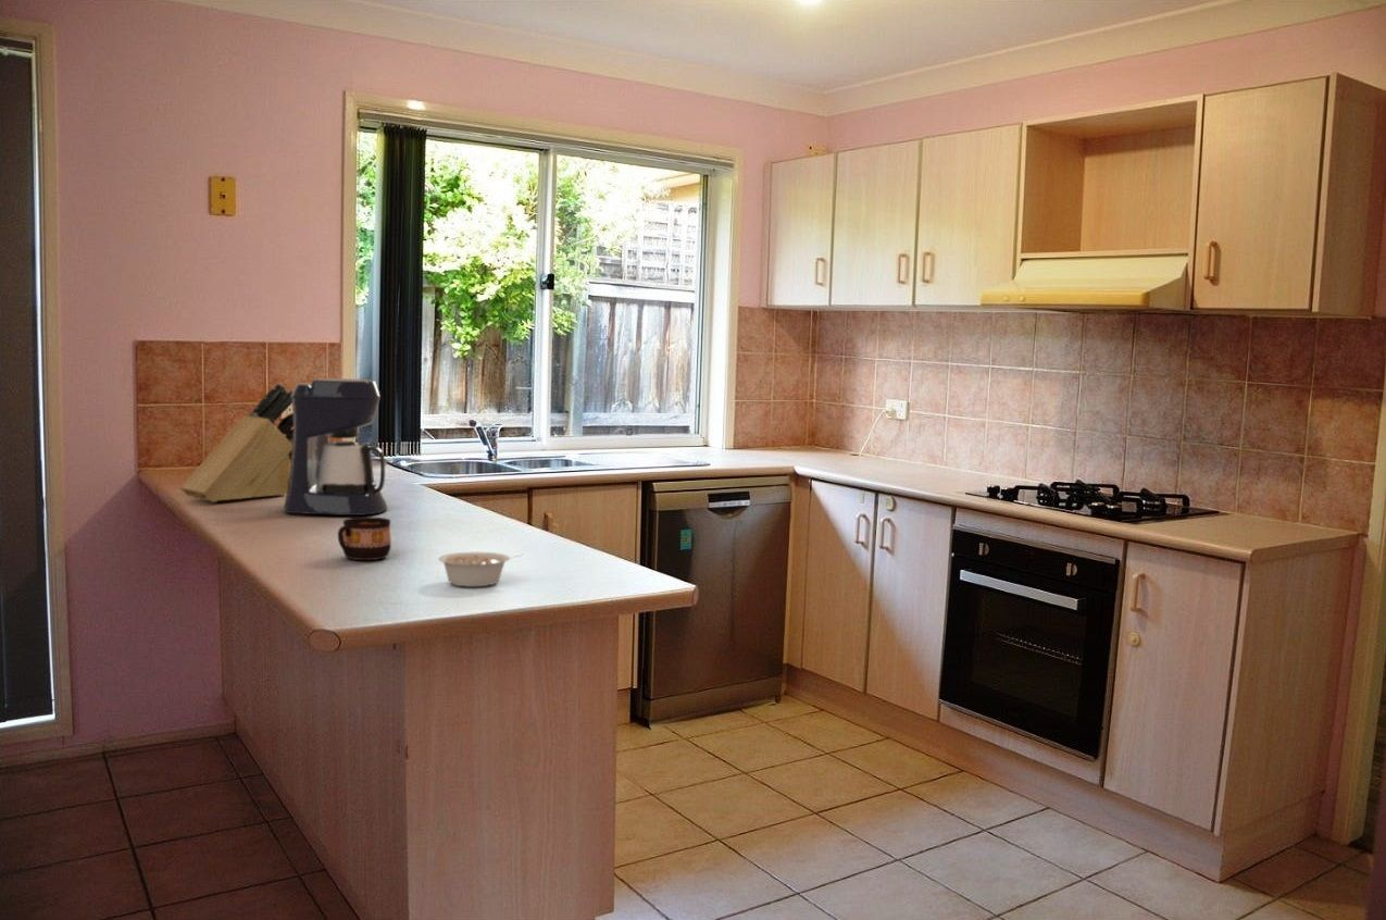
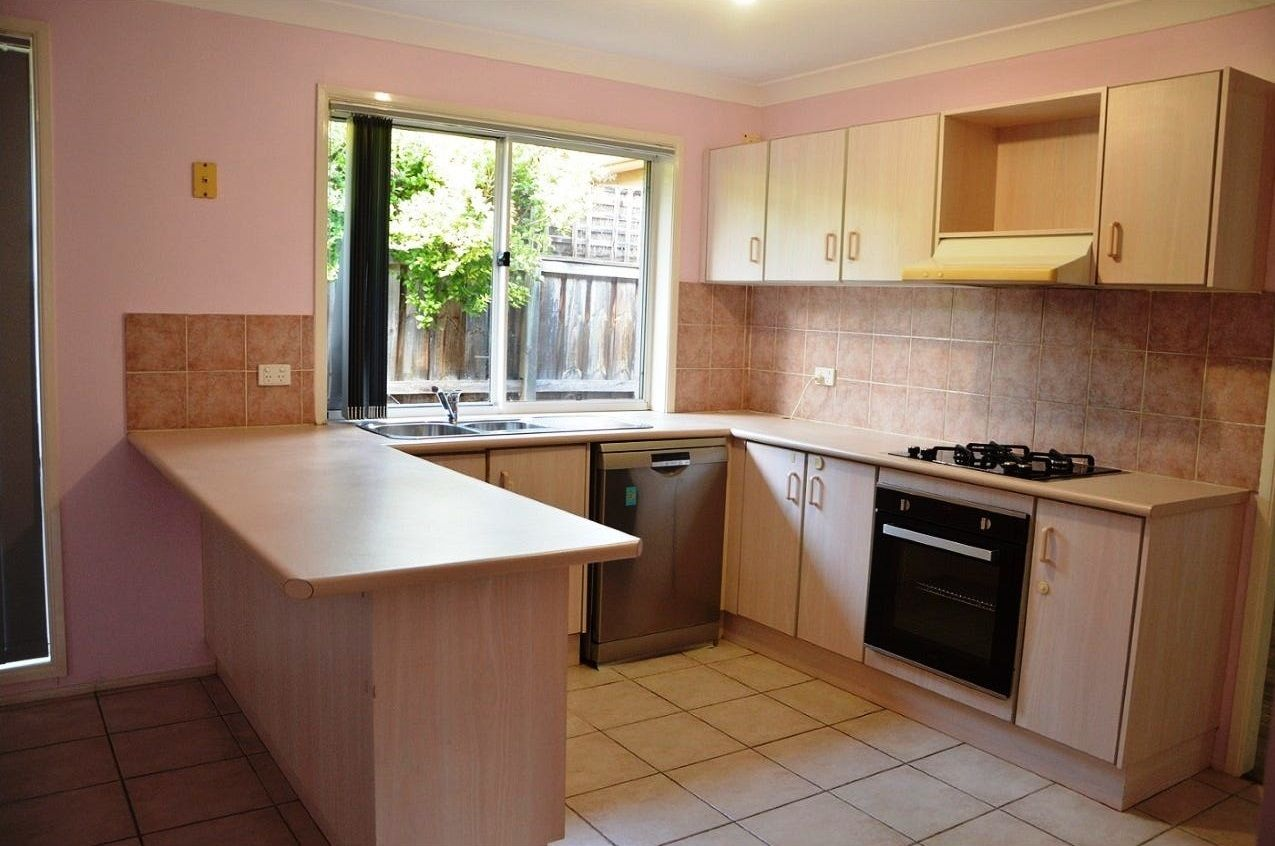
- cup [337,515,392,561]
- coffee maker [283,377,388,517]
- legume [437,550,525,587]
- knife block [179,382,294,503]
